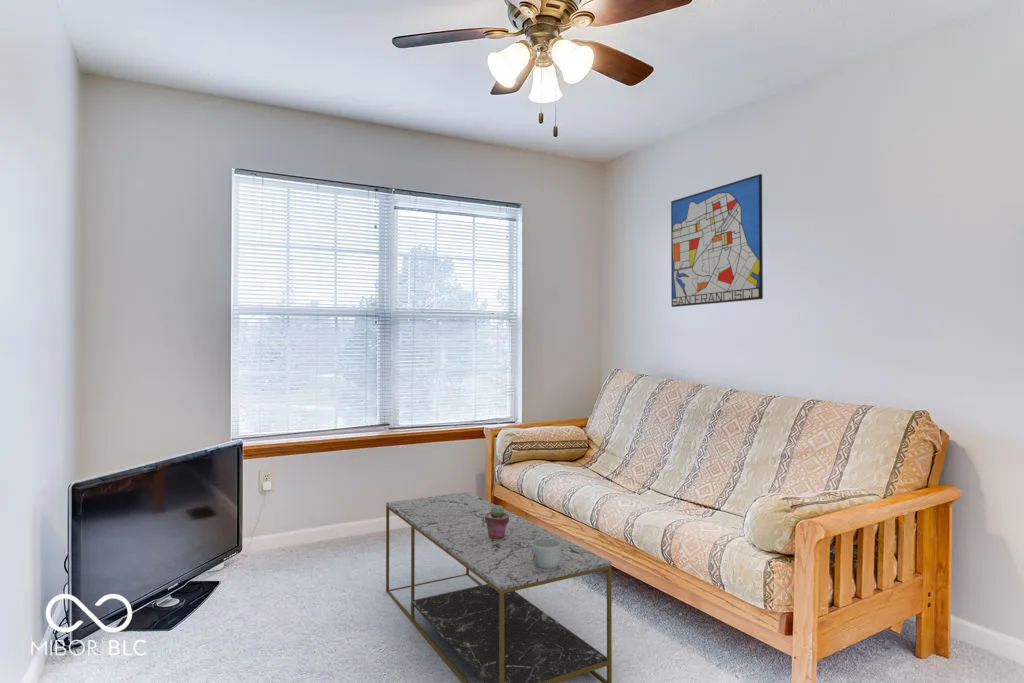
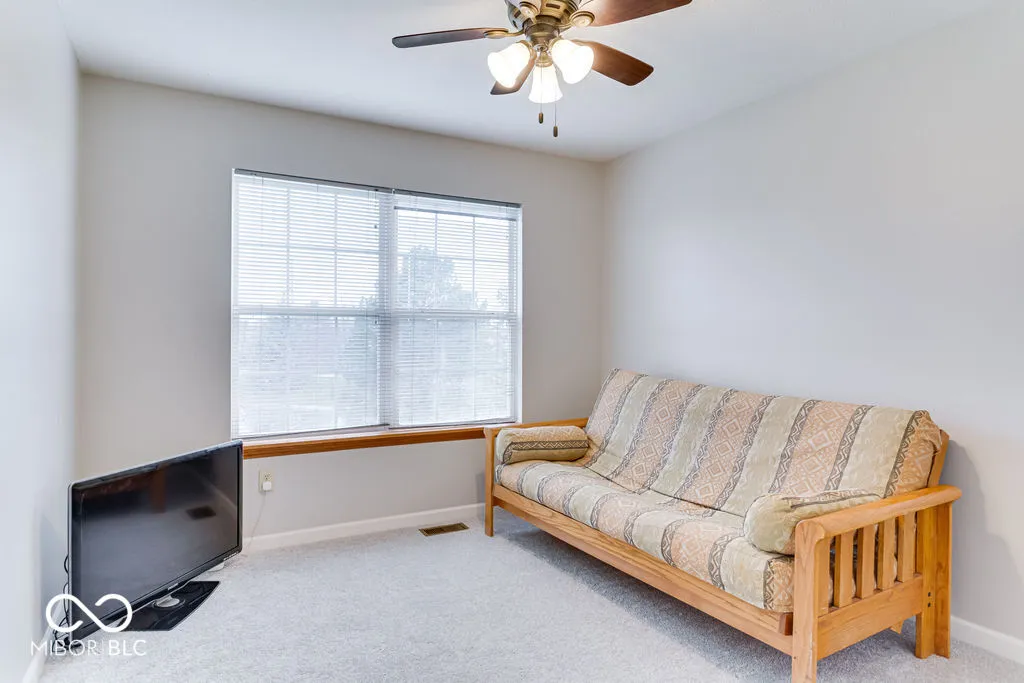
- wall art [670,173,764,308]
- potted succulent [485,504,509,540]
- mug [532,538,561,571]
- coffee table [385,491,613,683]
